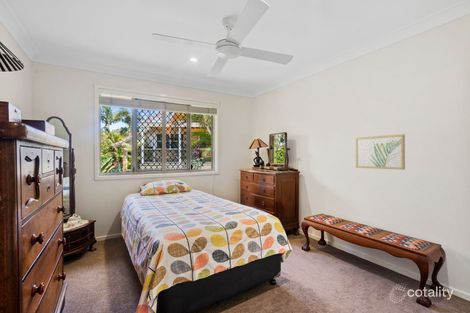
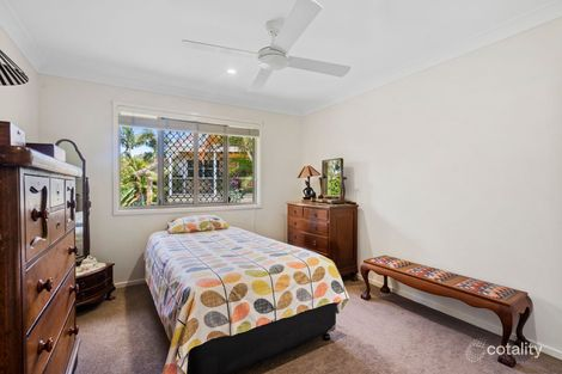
- wall art [355,133,406,171]
